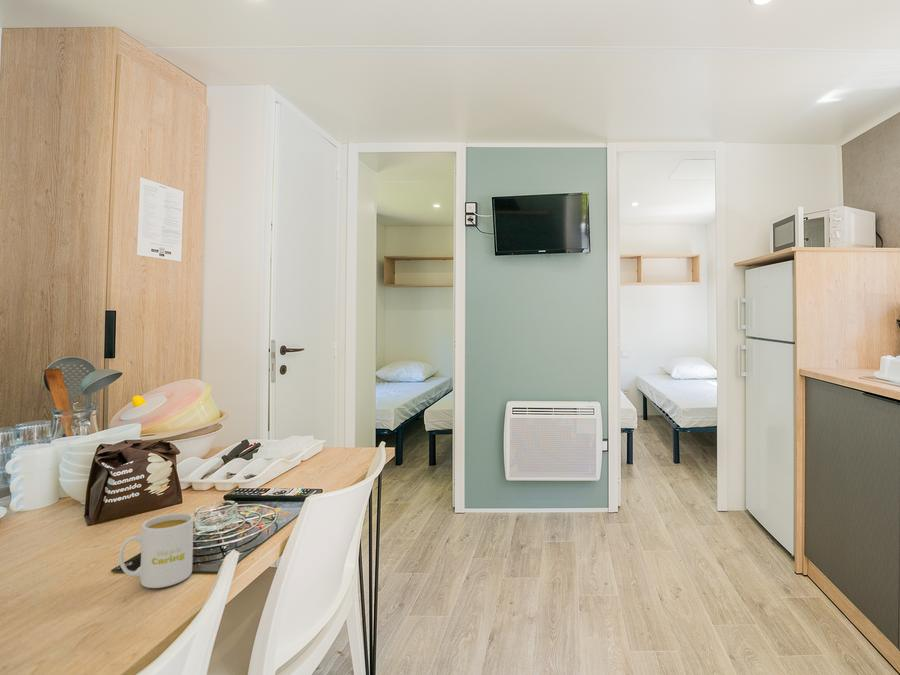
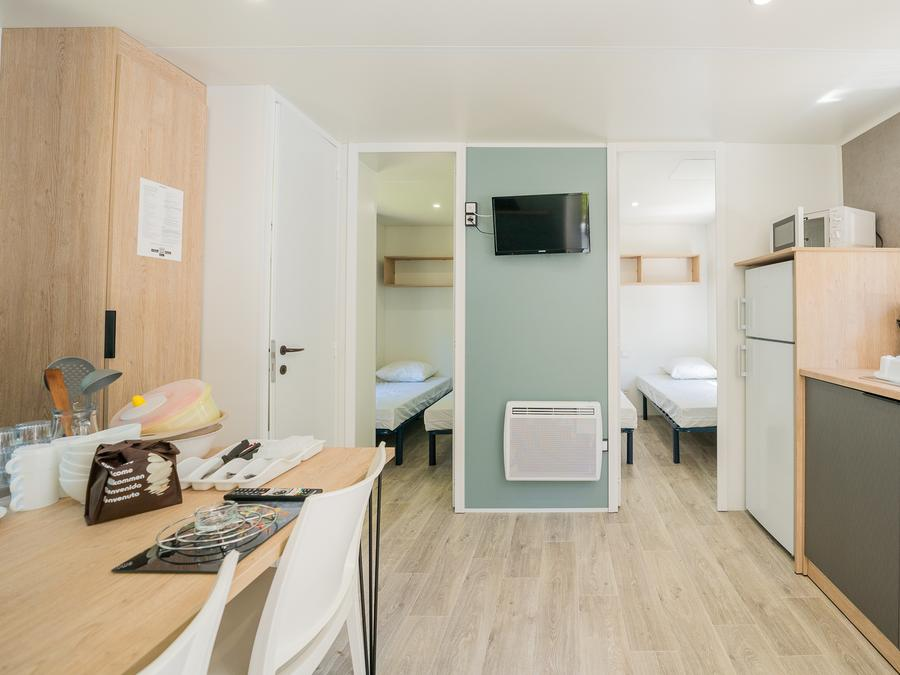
- mug [118,512,194,589]
